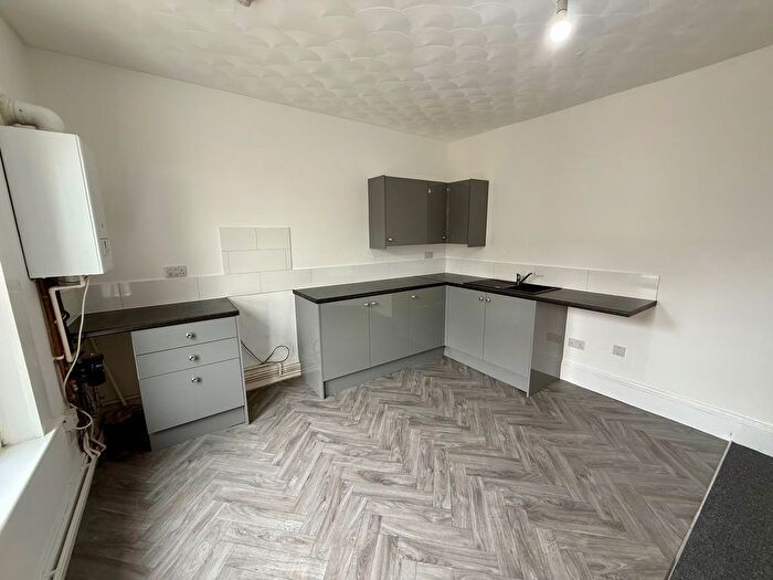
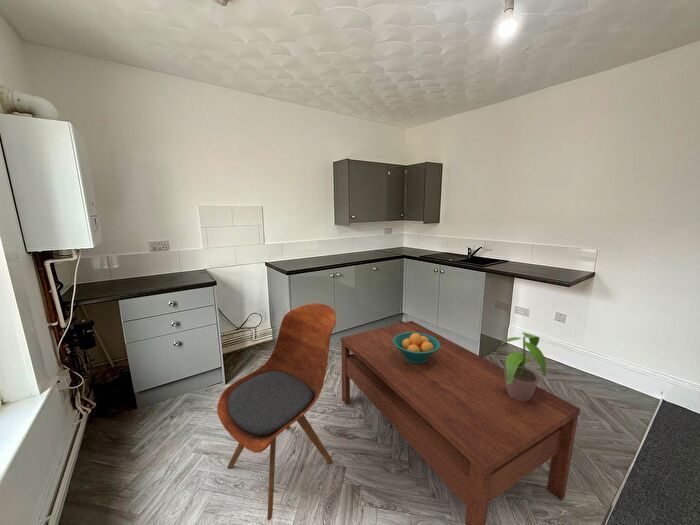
+ fruit bowl [393,332,440,364]
+ coffee table [340,320,581,525]
+ potted plant [494,331,547,401]
+ dining chair [216,302,337,521]
